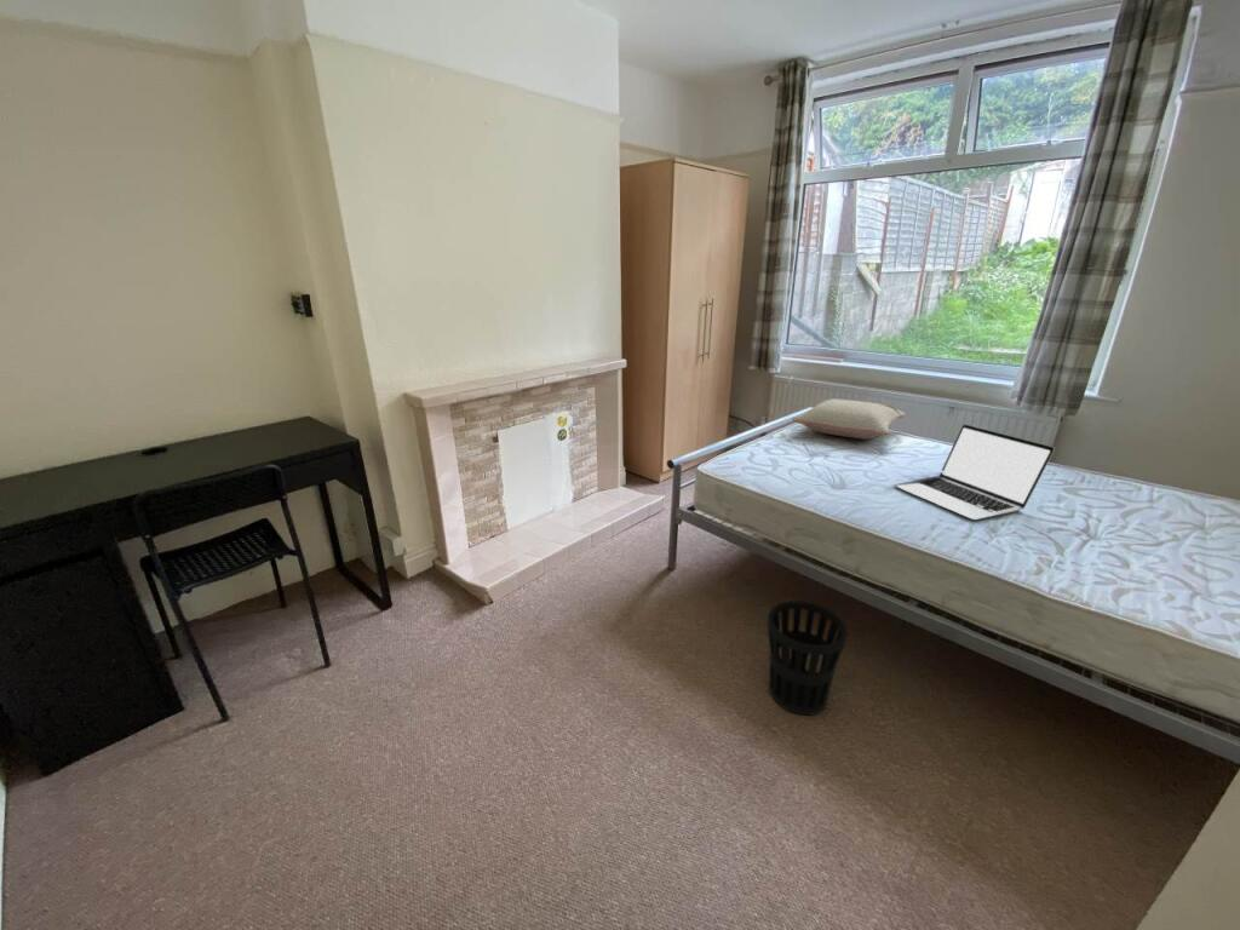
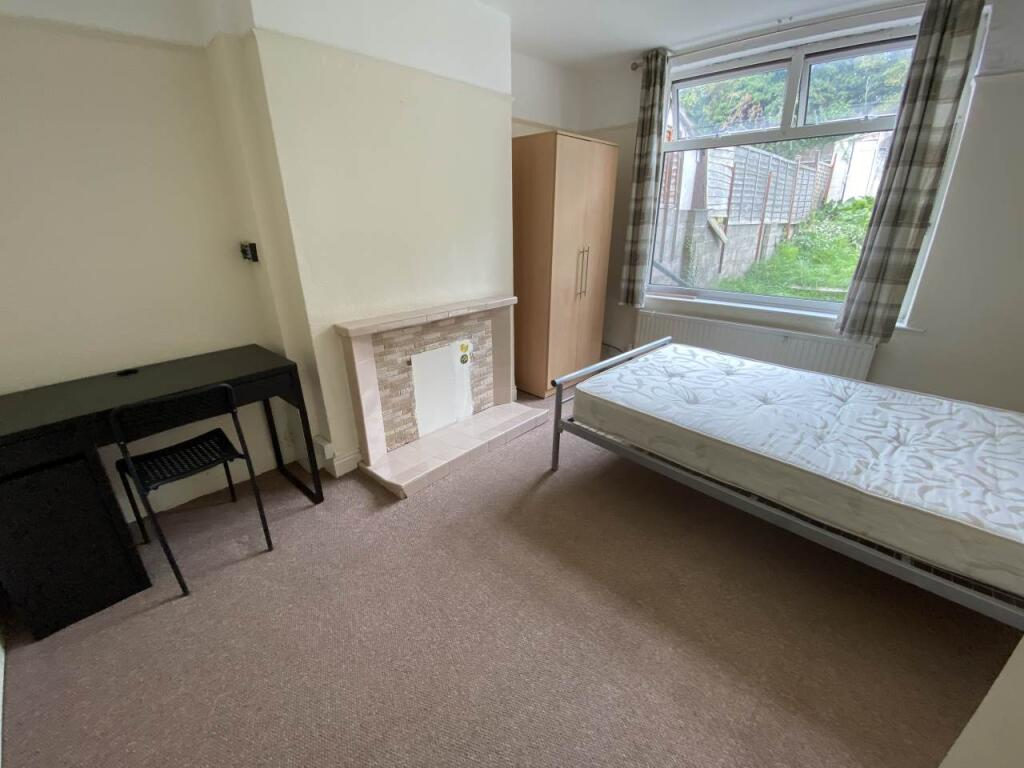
- laptop [894,424,1056,521]
- wastebasket [767,599,849,717]
- pillow [791,397,907,440]
